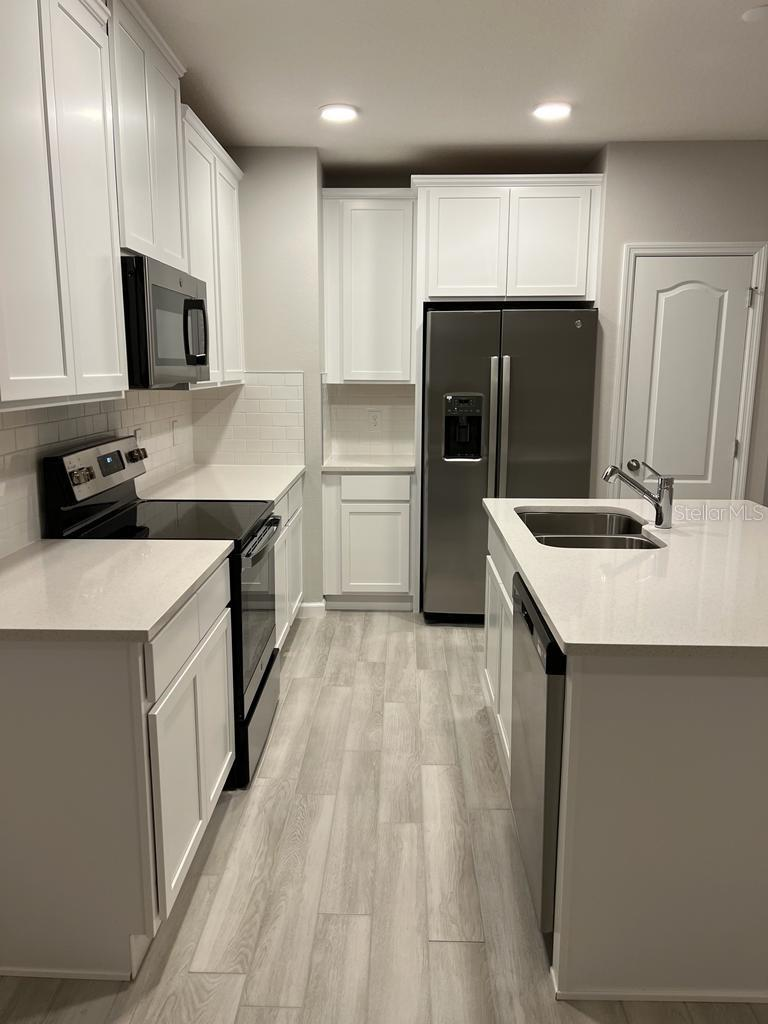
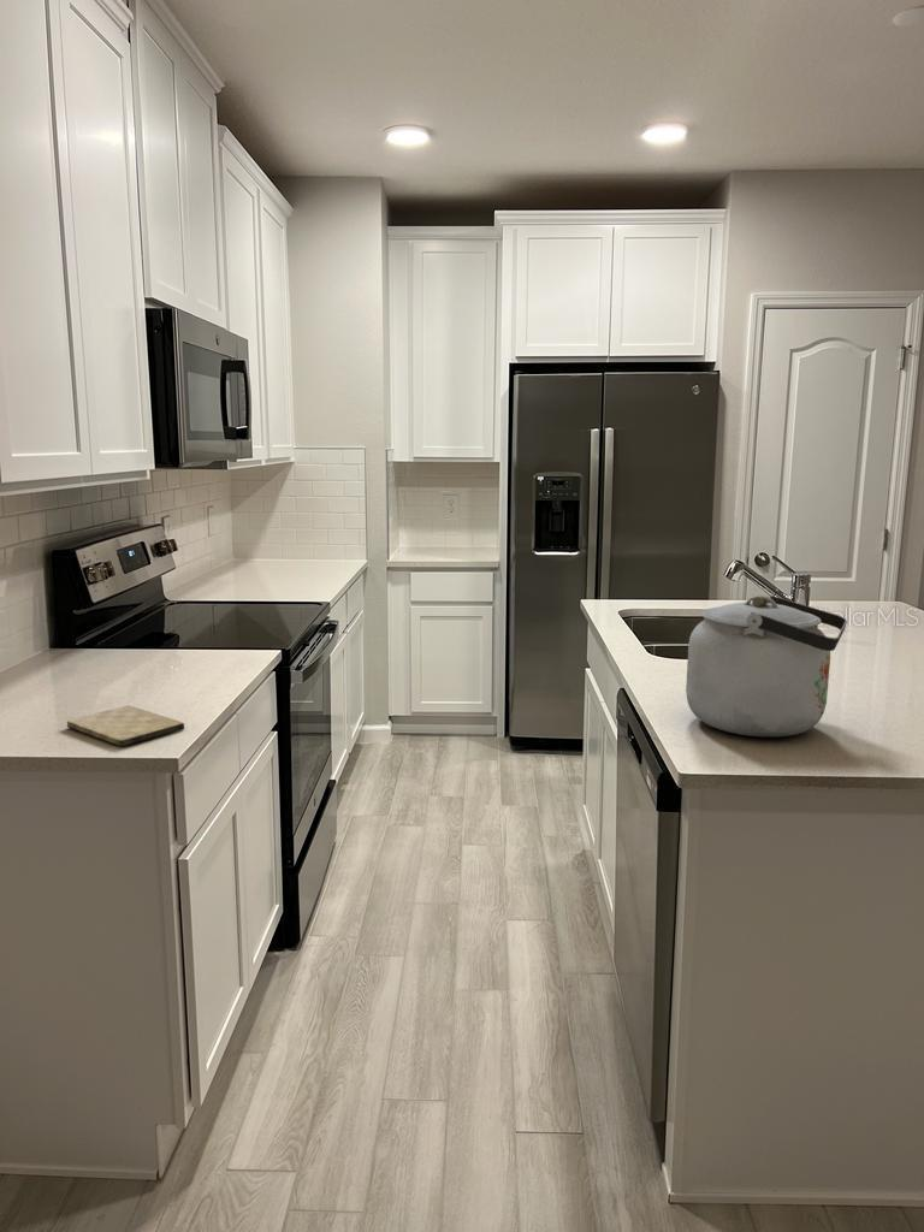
+ cutting board [66,704,185,747]
+ kettle [685,594,848,739]
